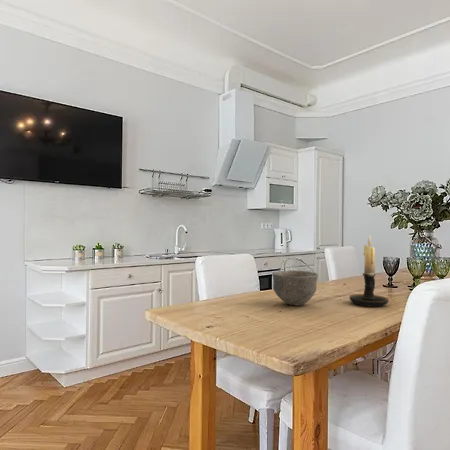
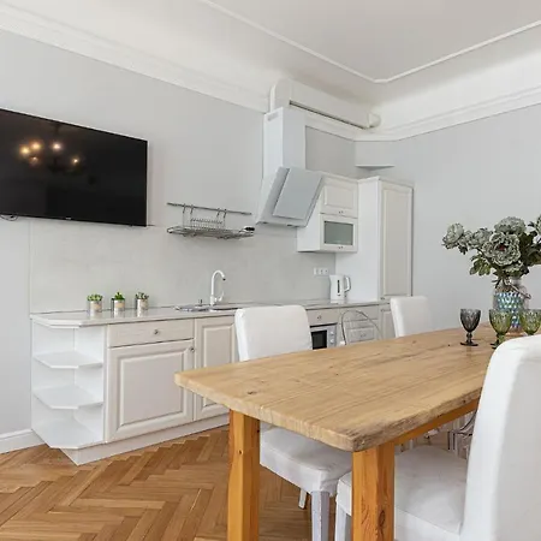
- bowl [271,269,319,306]
- candle holder [349,234,390,308]
